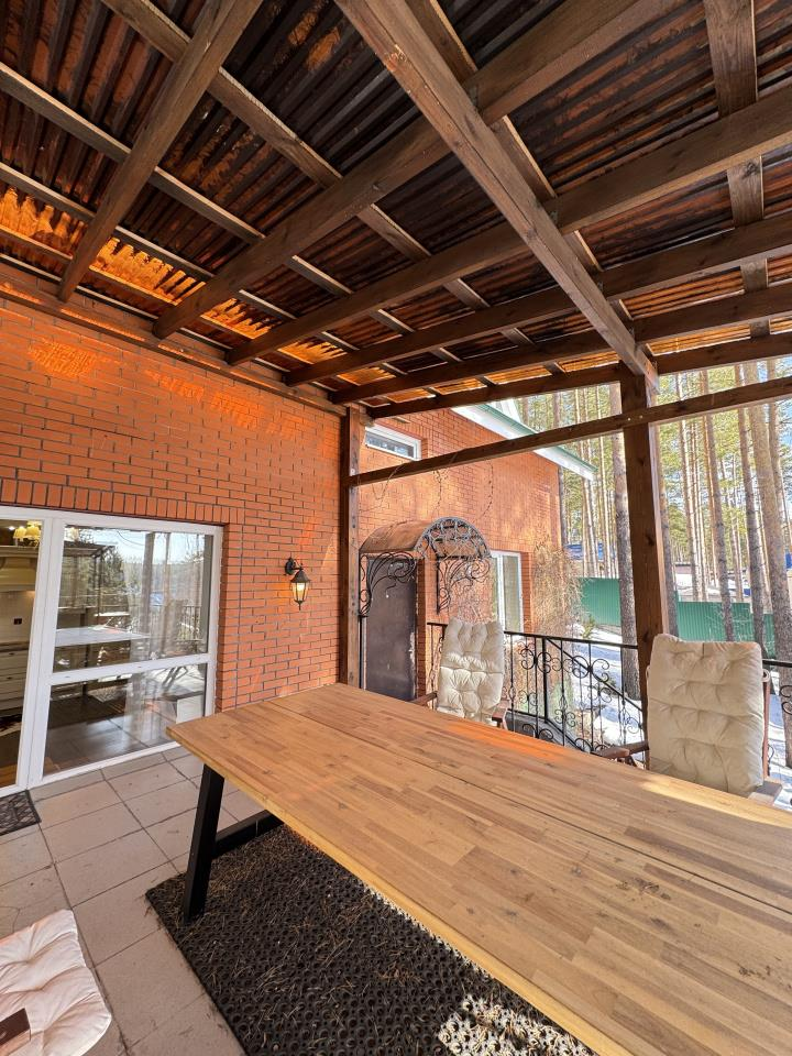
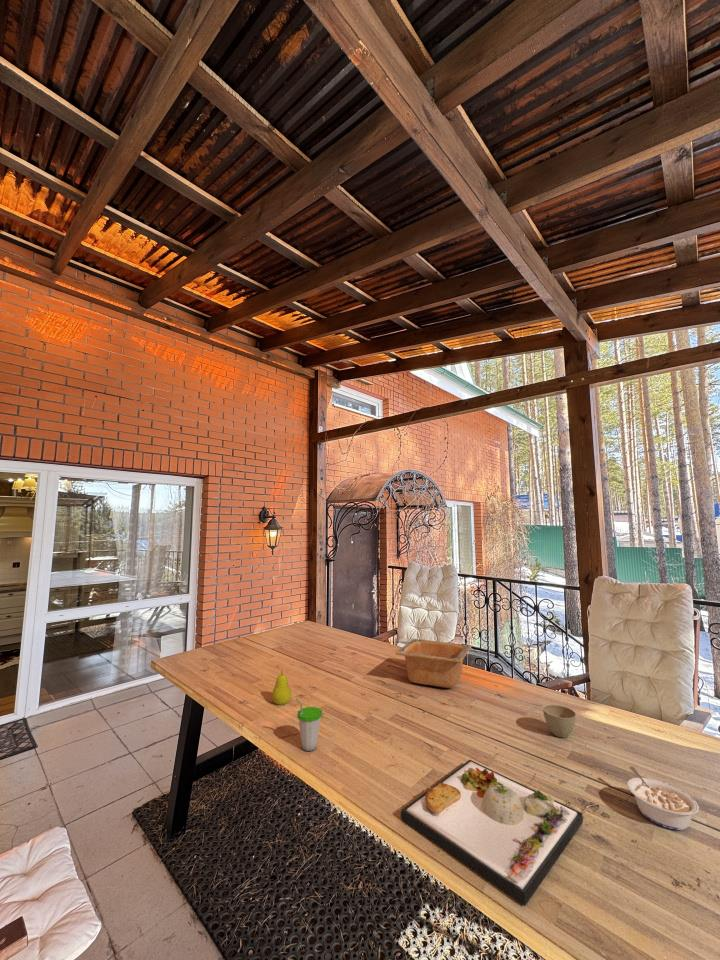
+ cup [295,697,323,752]
+ legume [626,766,700,831]
+ serving bowl [394,638,472,689]
+ fruit [271,670,292,706]
+ dinner plate [400,759,584,907]
+ flower pot [542,704,577,738]
